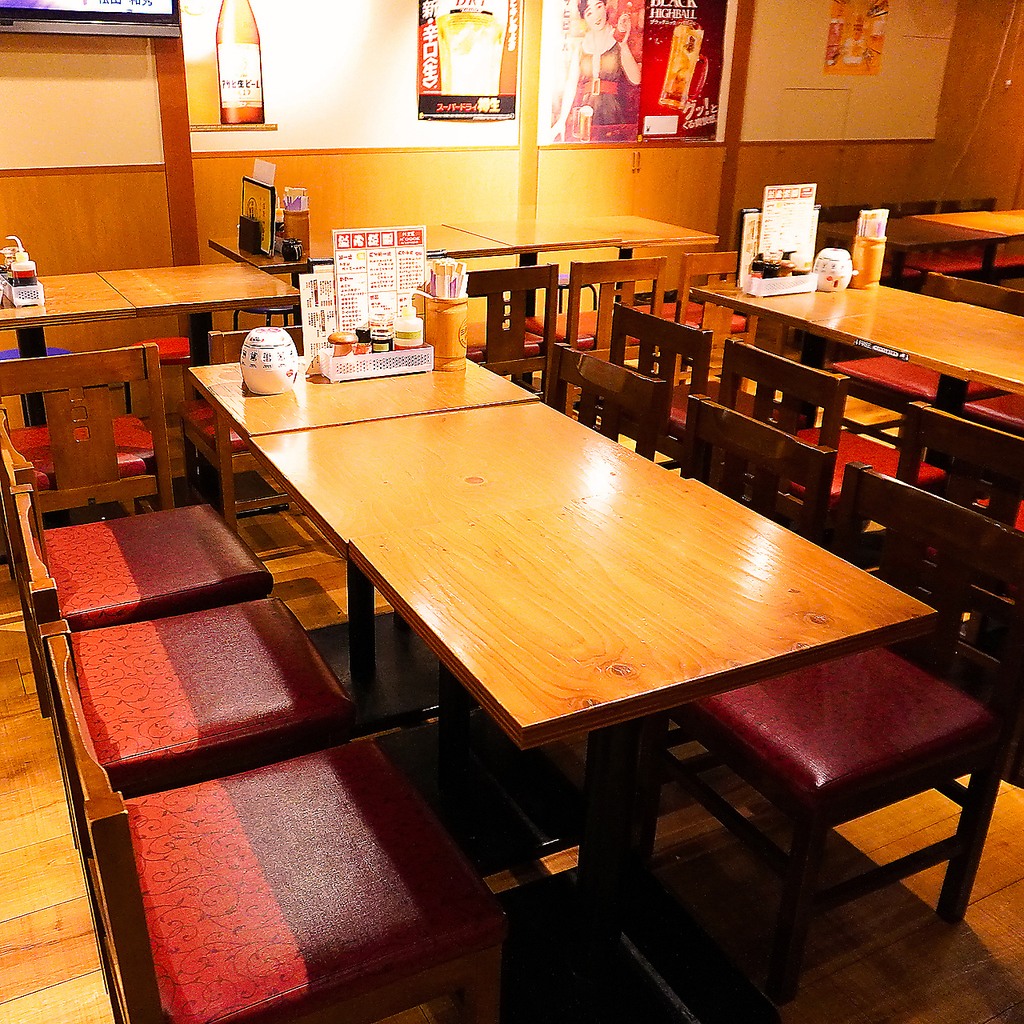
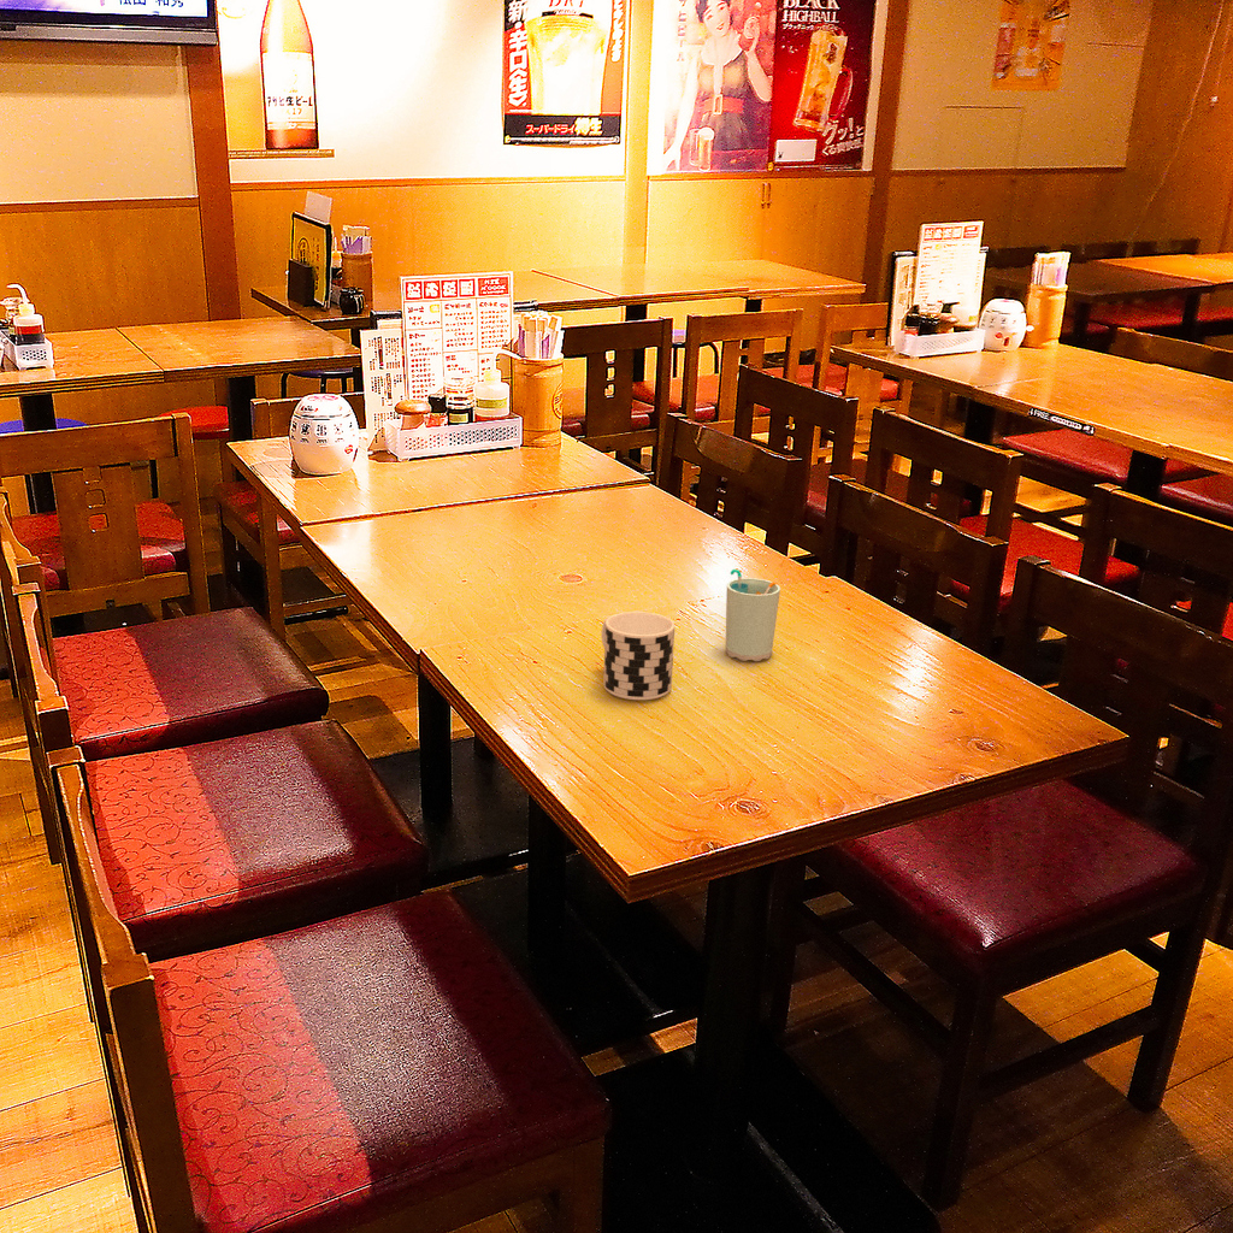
+ cup [725,568,781,662]
+ cup [601,610,676,701]
